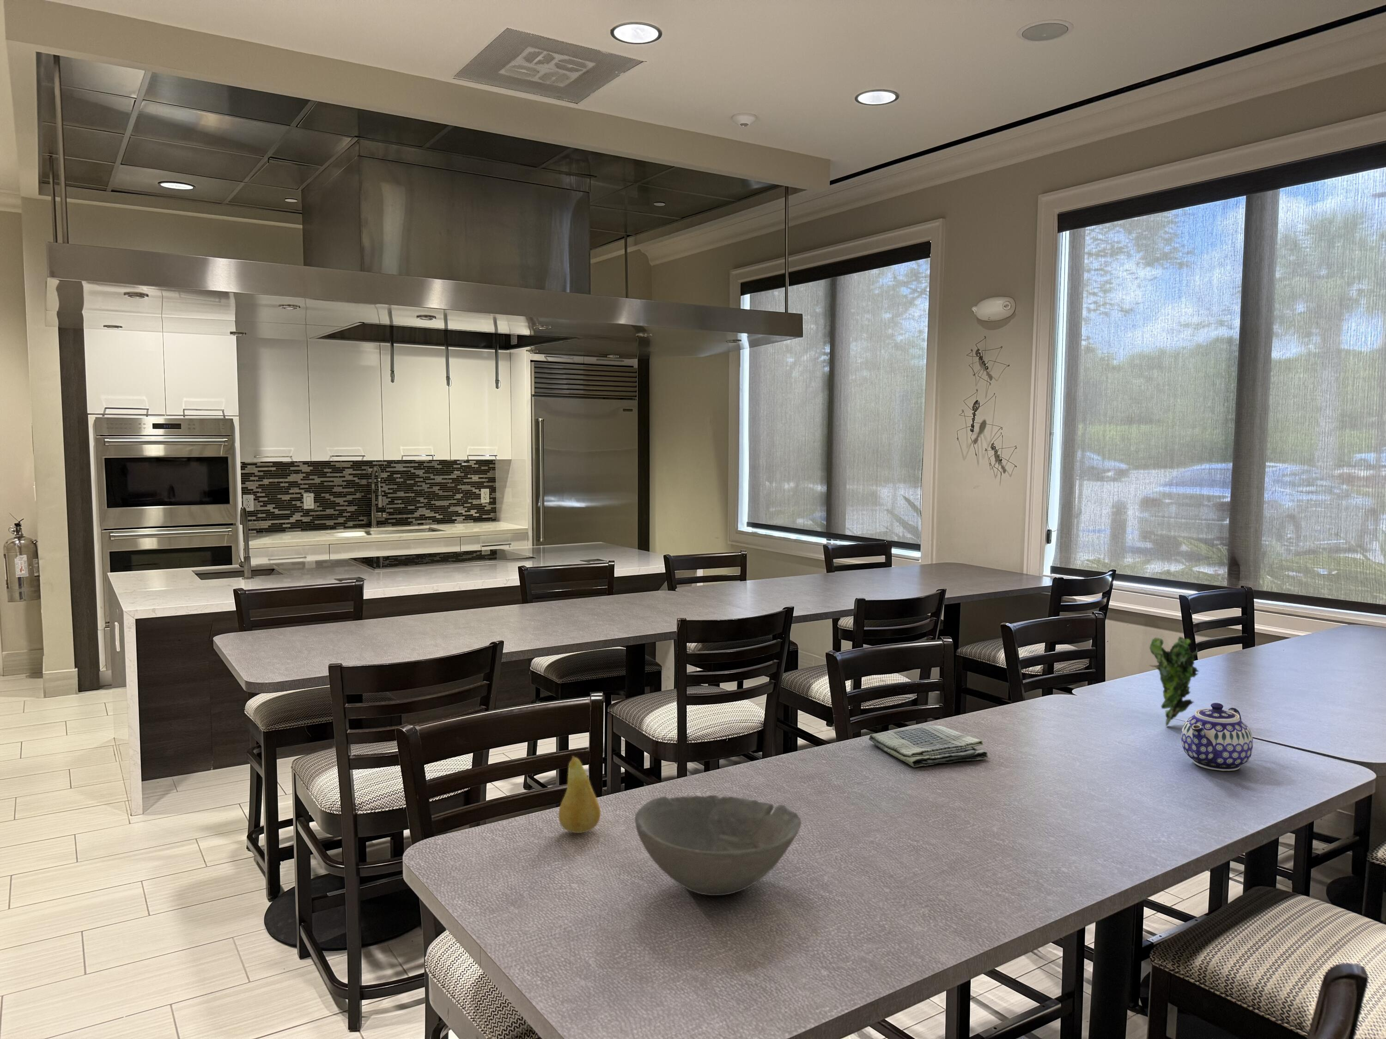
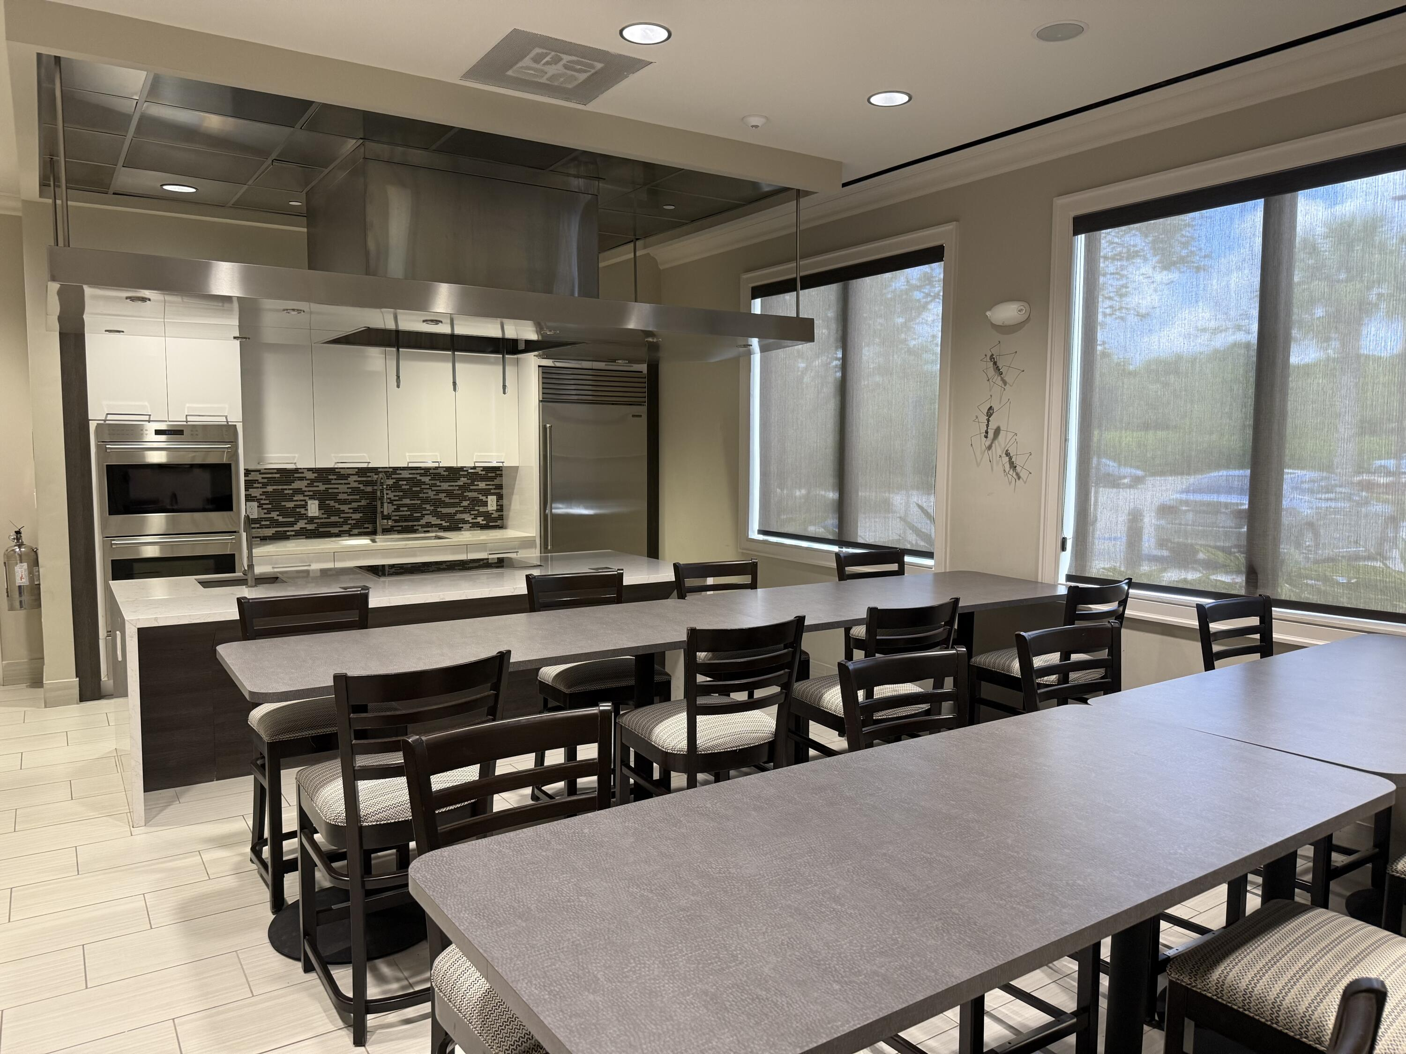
- bowl [634,795,802,896]
- dish towel [869,725,989,768]
- flowering plant [1148,636,1199,727]
- teapot [1181,703,1254,772]
- fruit [558,755,601,834]
